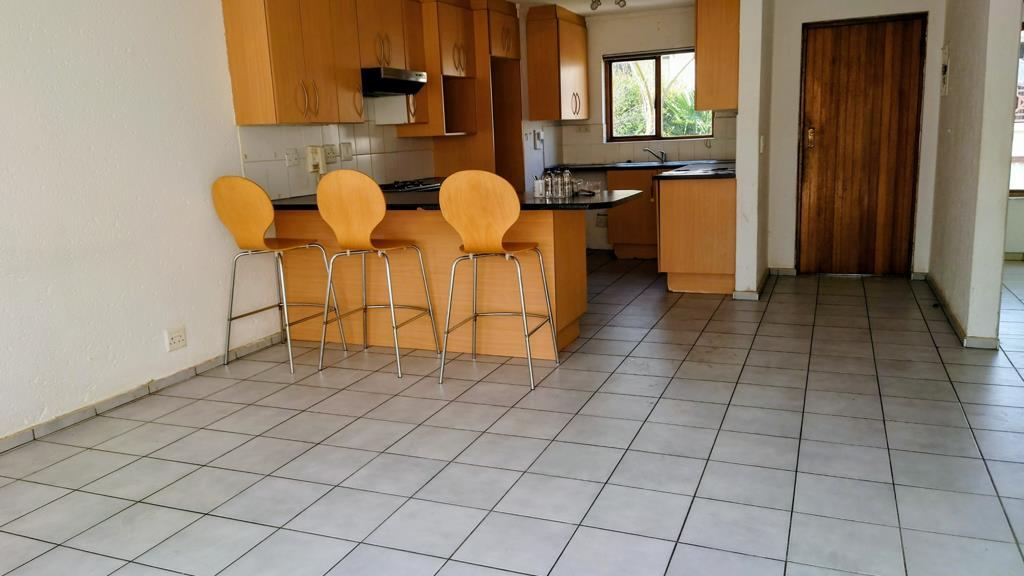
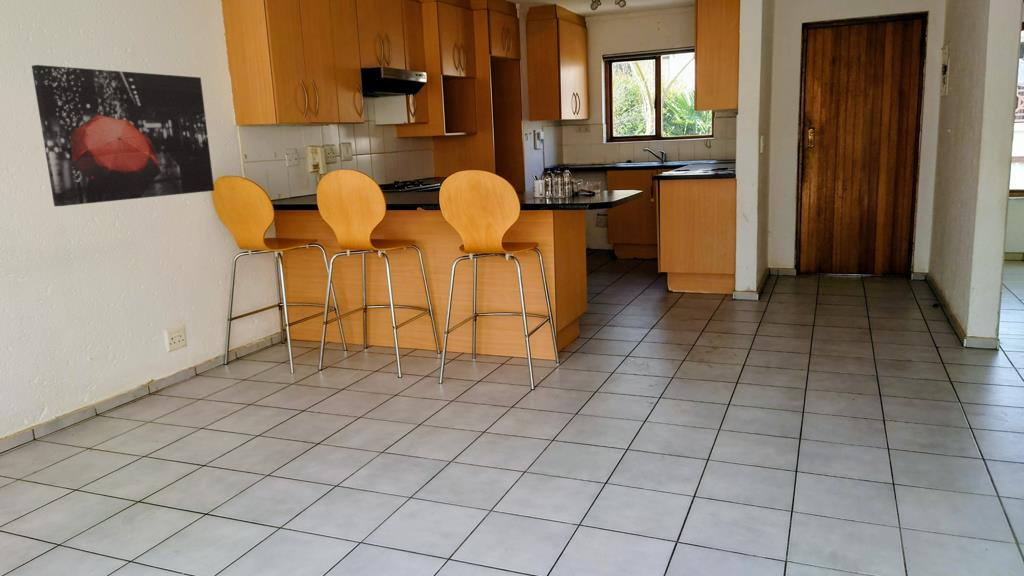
+ wall art [31,64,215,207]
